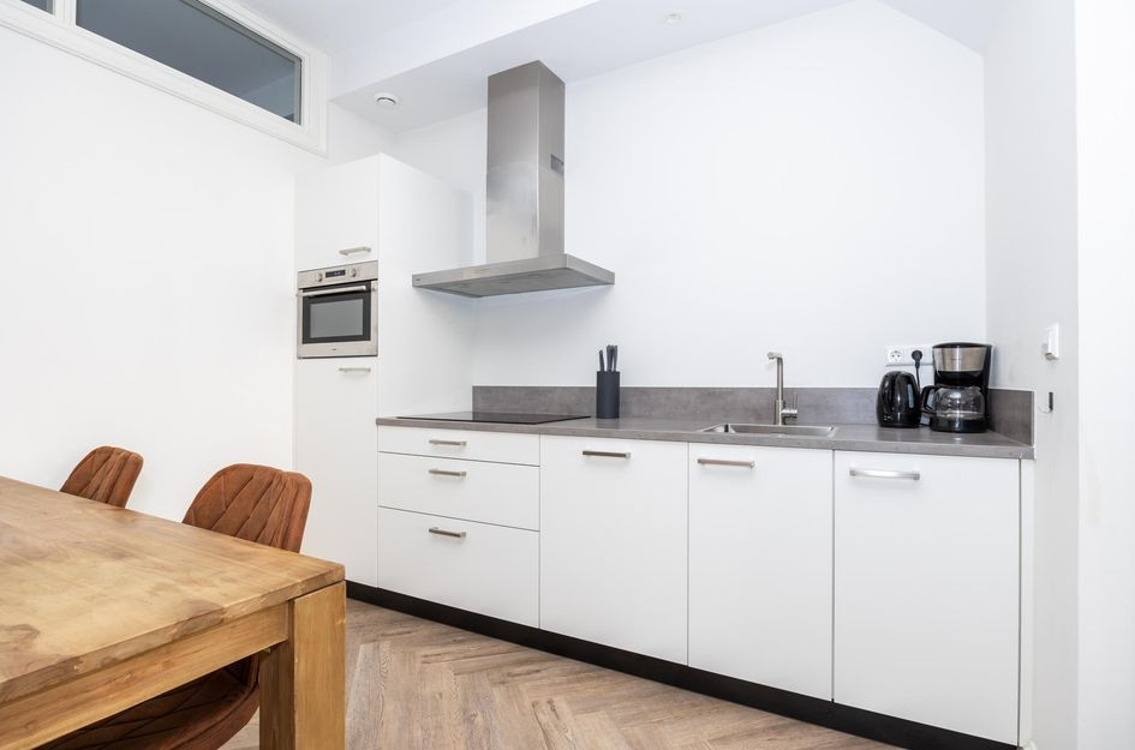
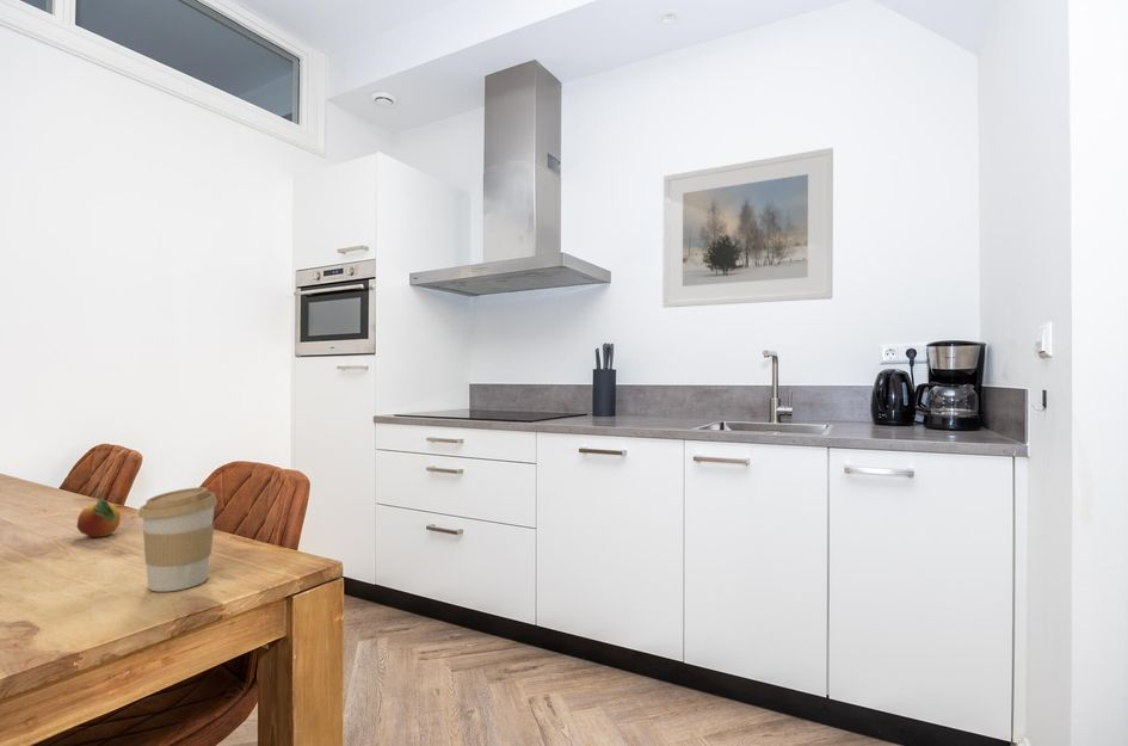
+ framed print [661,147,834,309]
+ coffee cup [137,486,218,593]
+ fruit [75,491,122,538]
